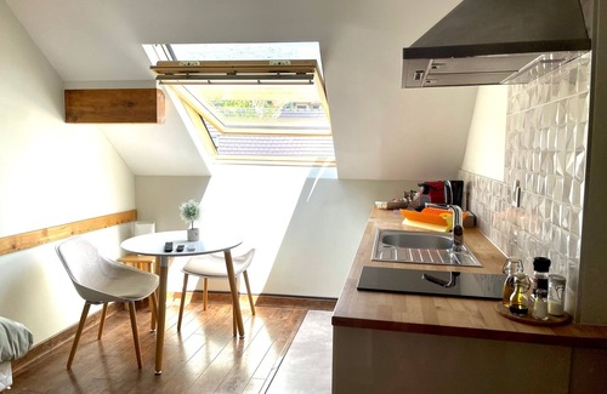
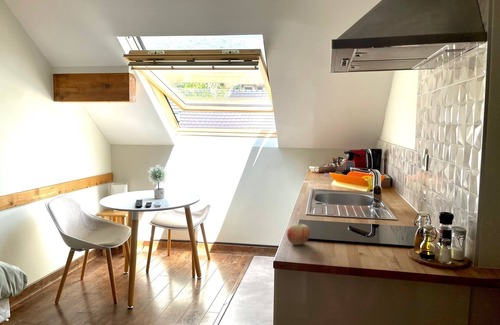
+ apple [286,223,311,246]
